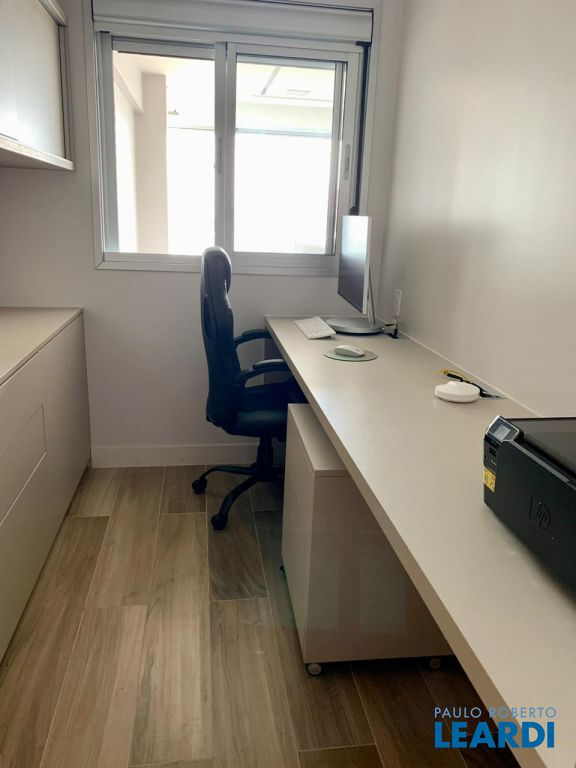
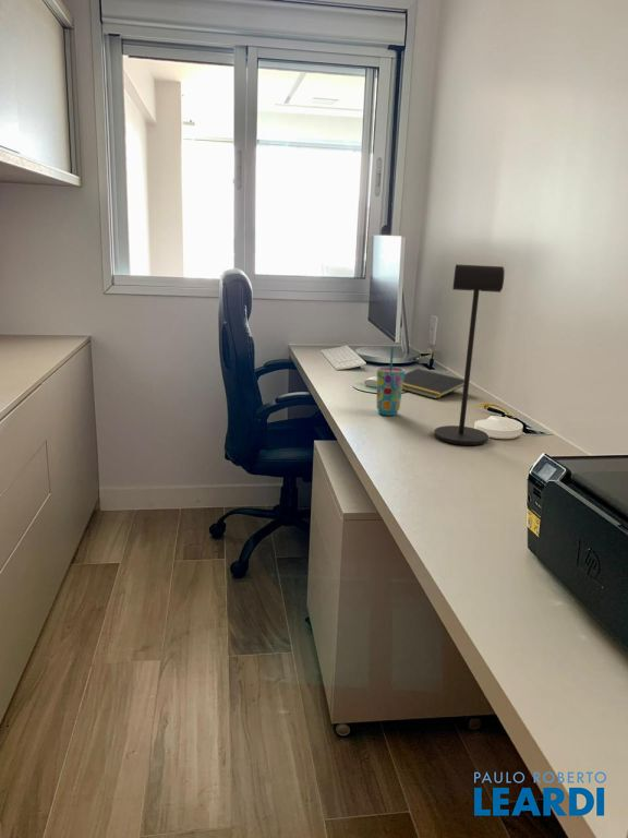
+ cup [375,346,406,417]
+ notepad [402,368,464,400]
+ desk lamp [433,263,506,446]
